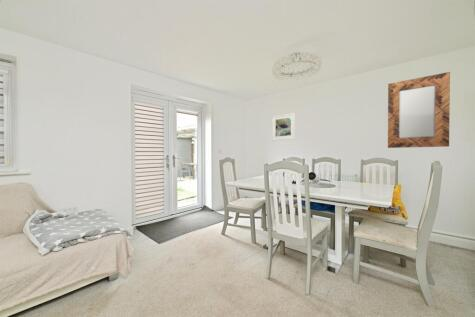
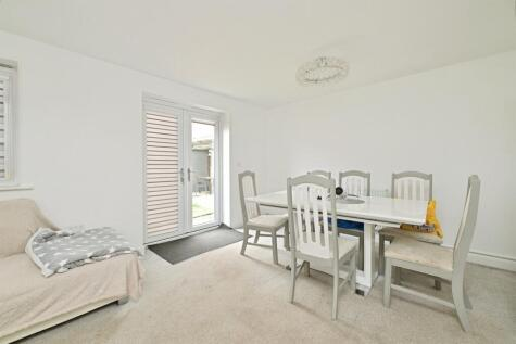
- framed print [271,112,296,142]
- home mirror [387,71,451,149]
